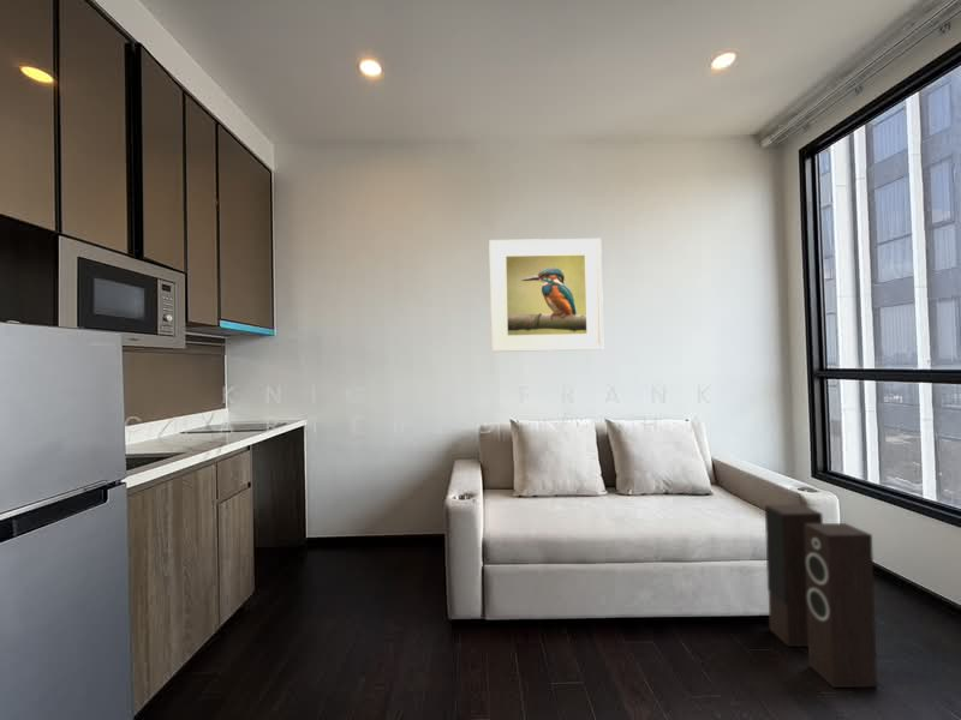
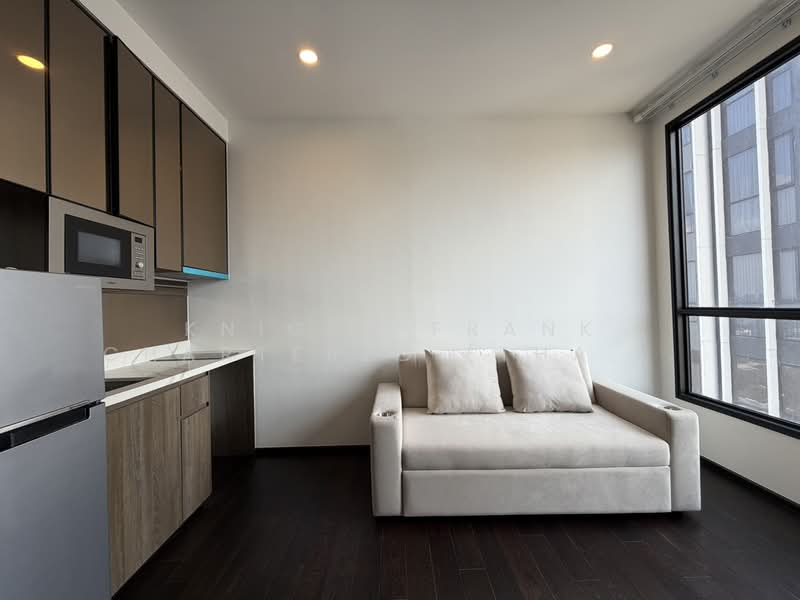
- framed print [488,238,604,353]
- stereo [764,503,878,689]
